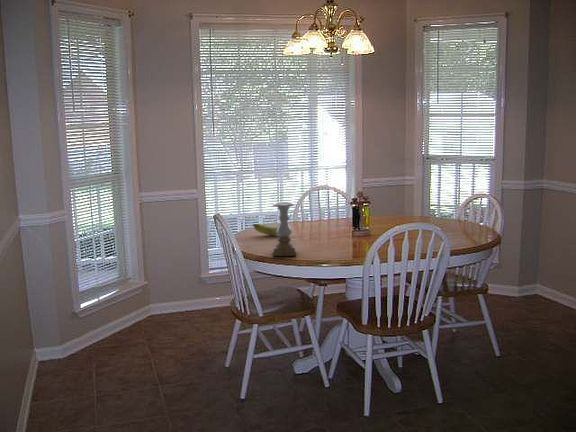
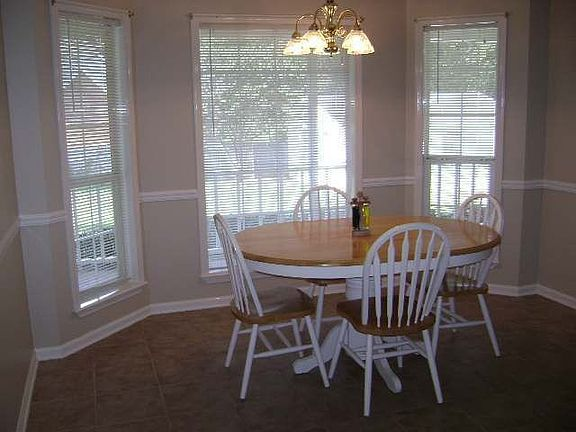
- candle holder [272,201,297,257]
- fruit [252,216,291,236]
